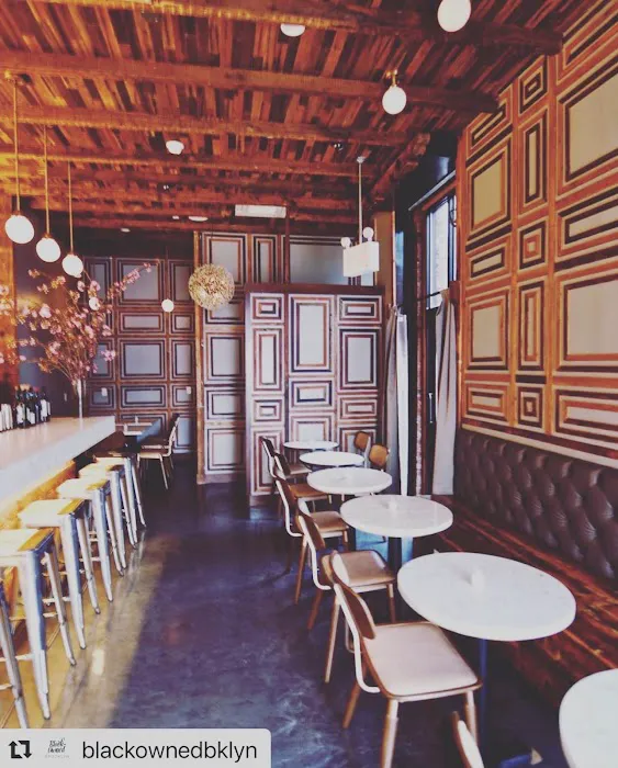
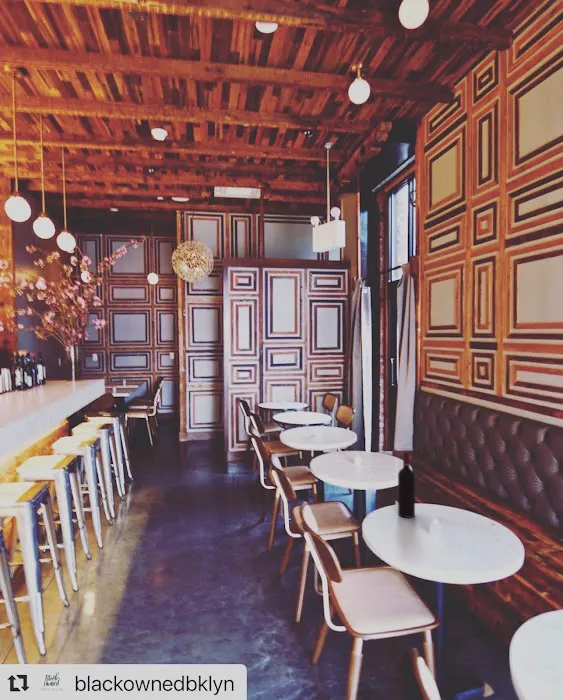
+ wine bottle [397,450,416,519]
